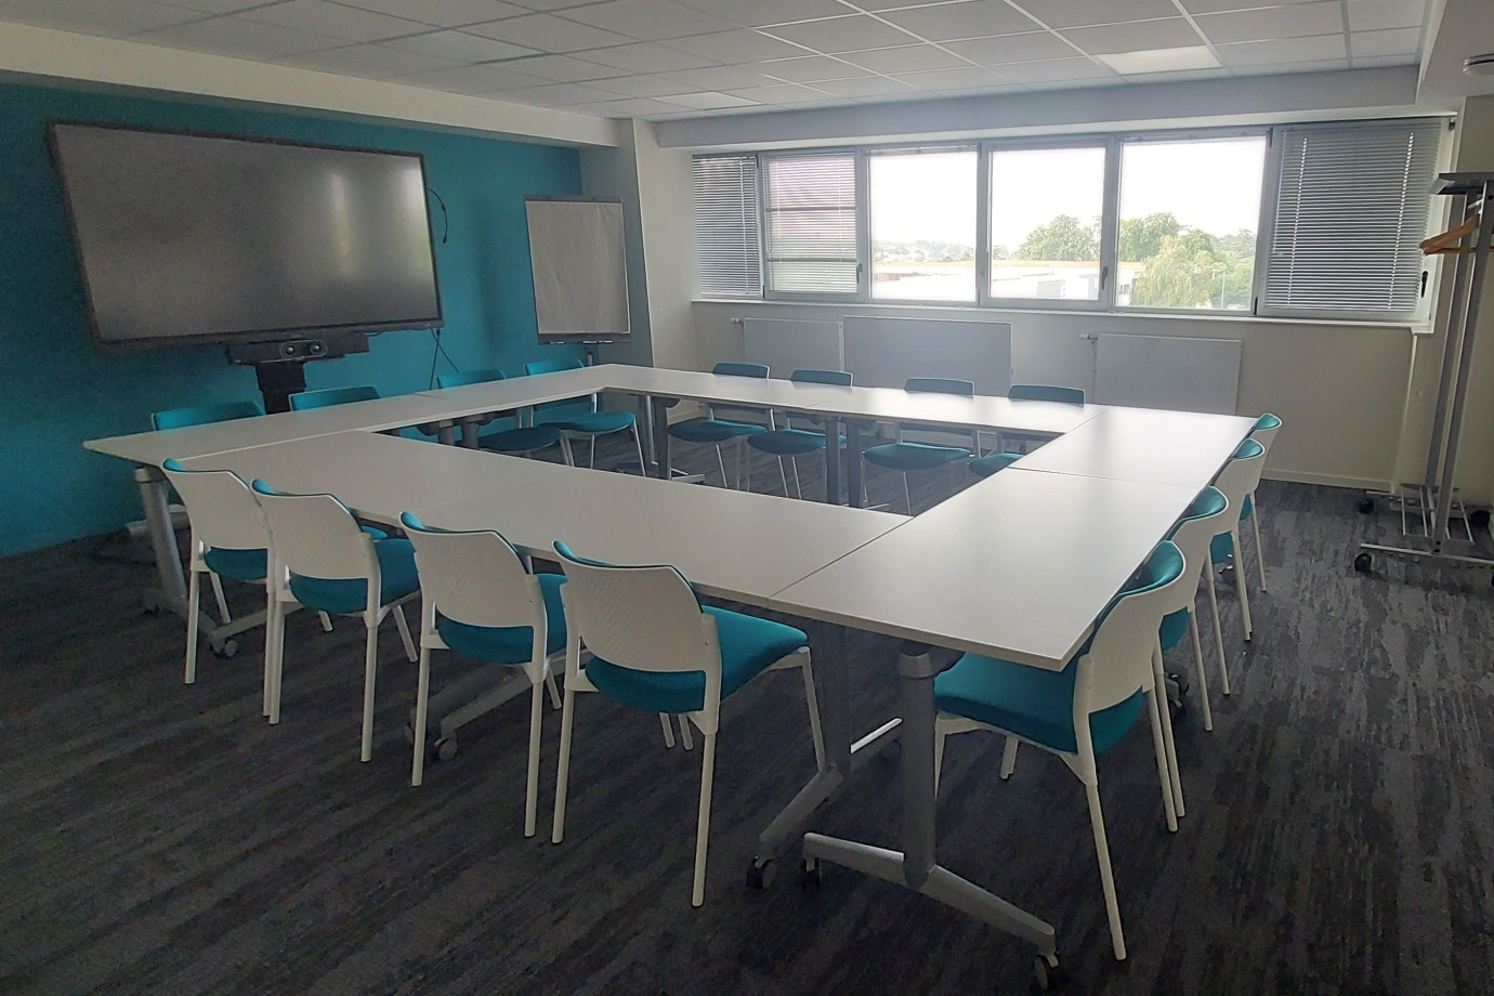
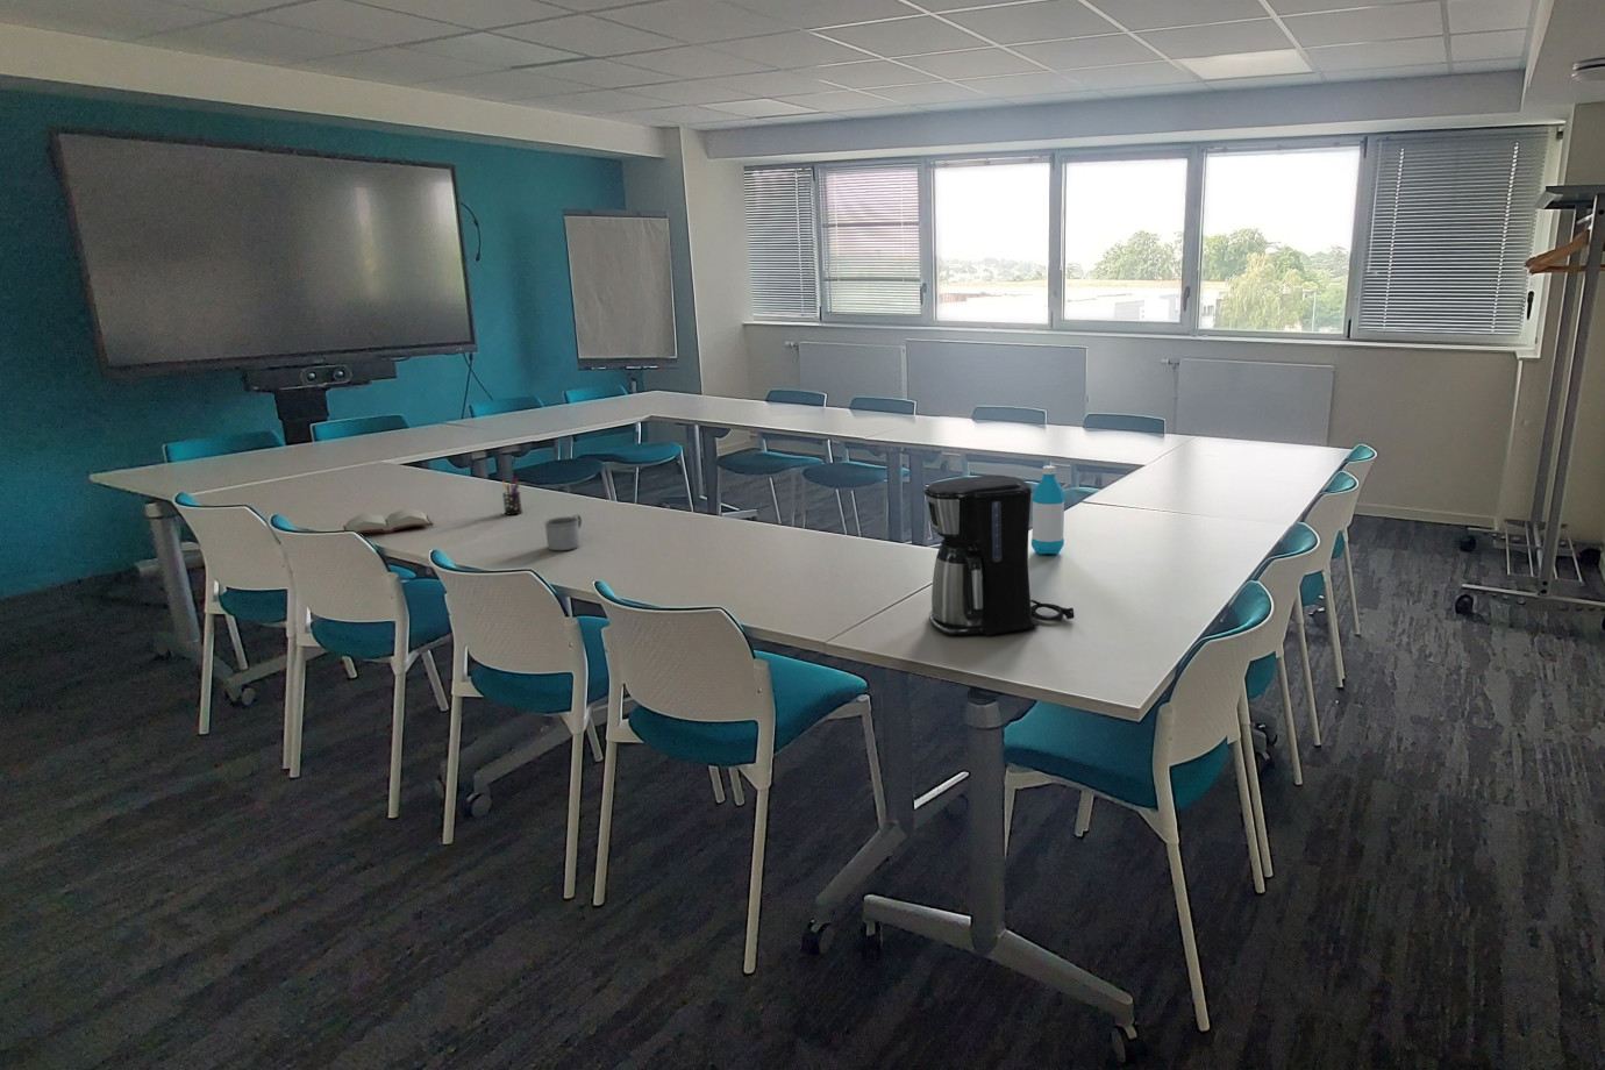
+ water bottle [1031,466,1066,556]
+ mug [543,512,583,552]
+ coffee maker [922,474,1075,637]
+ pen holder [502,478,523,516]
+ hardback book [342,508,433,534]
